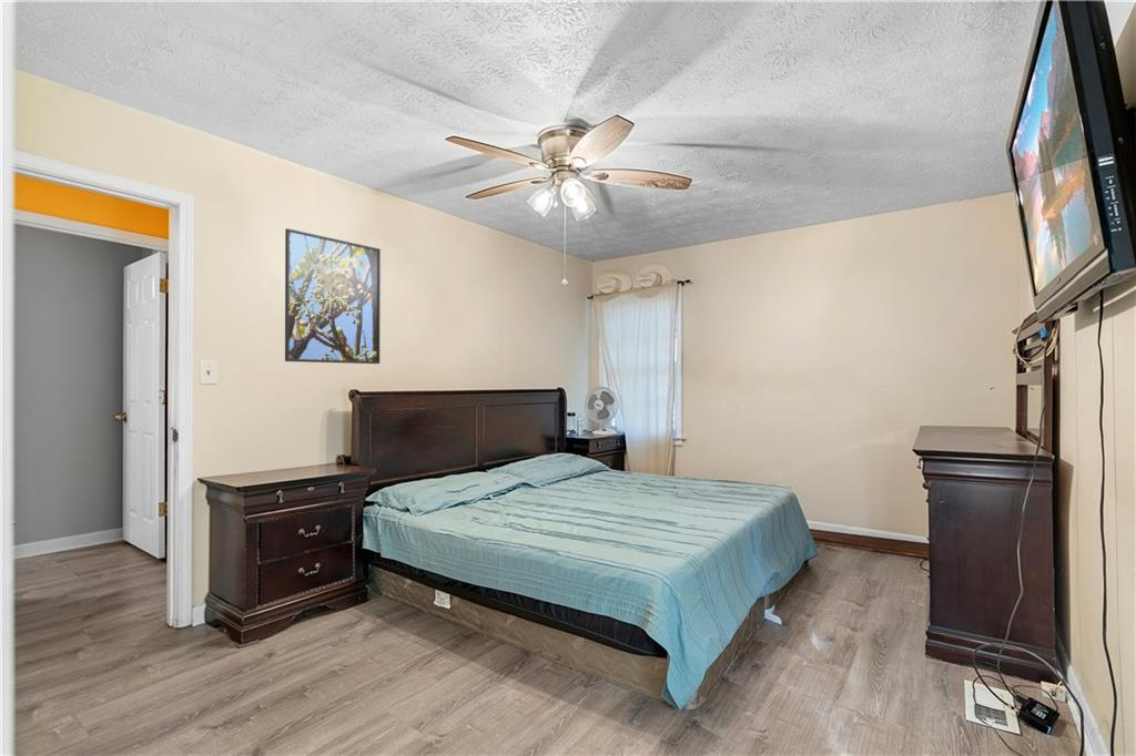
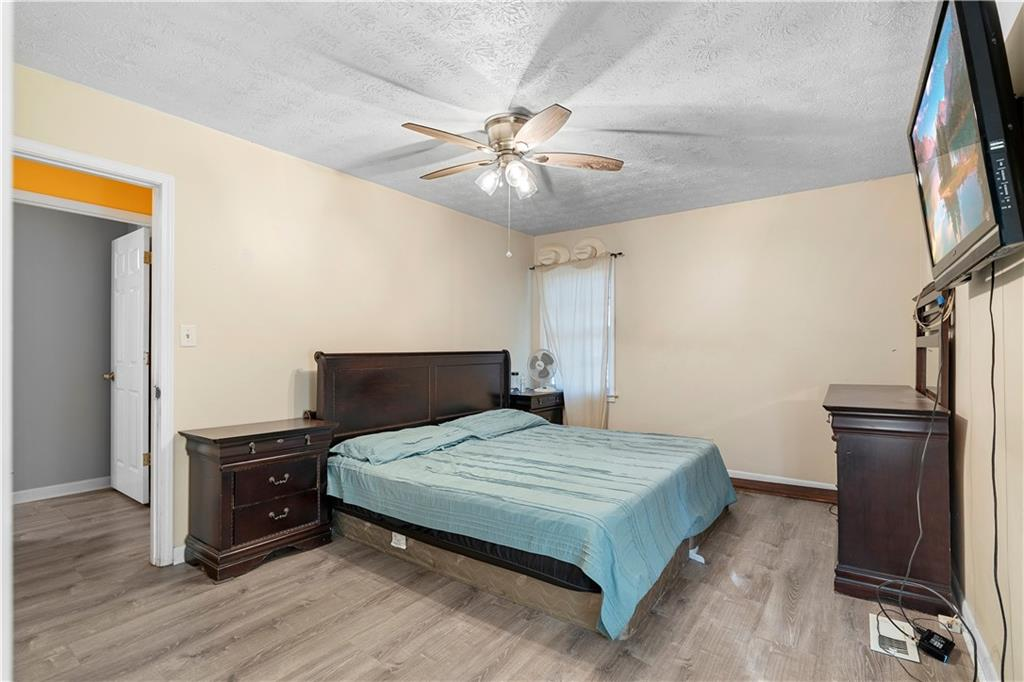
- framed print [284,227,382,365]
